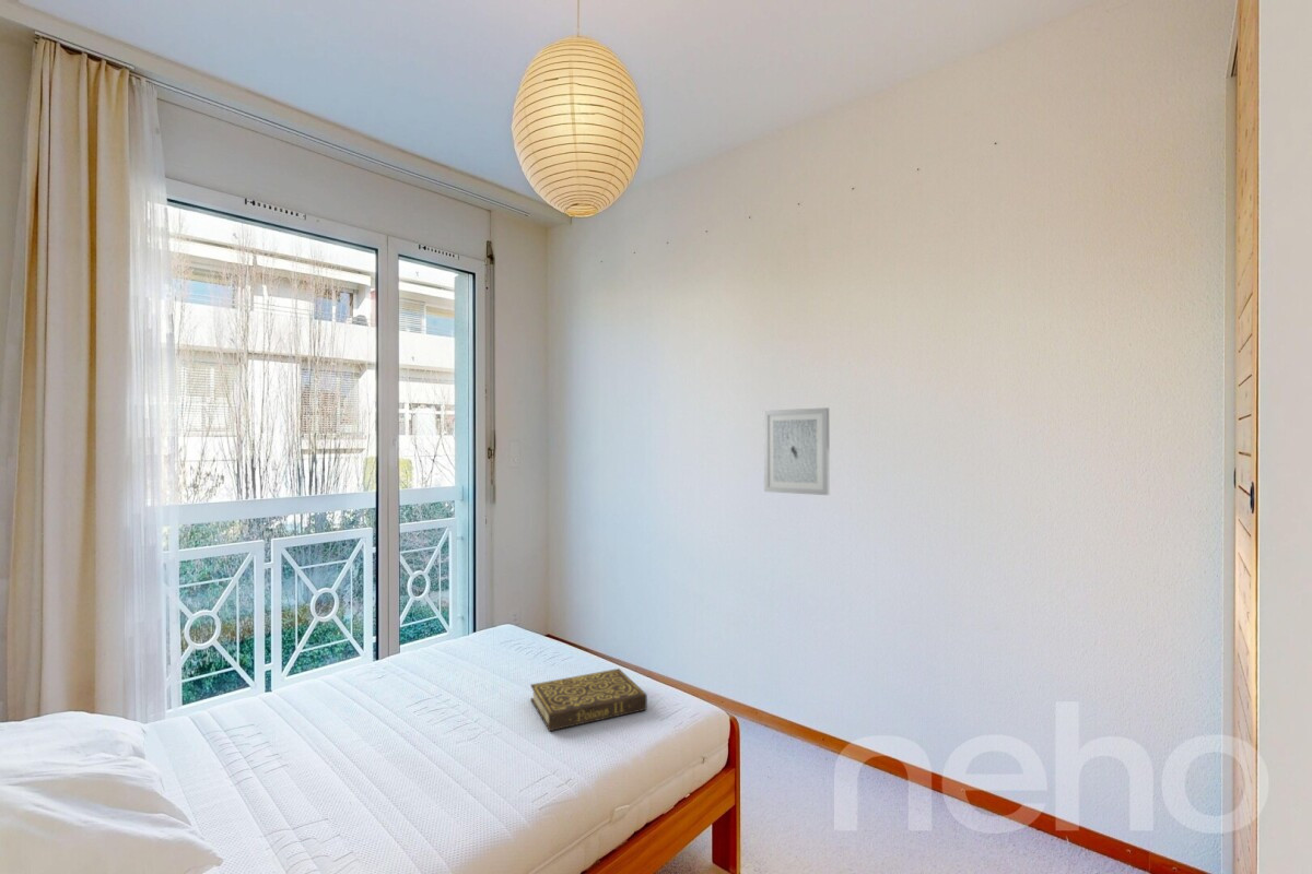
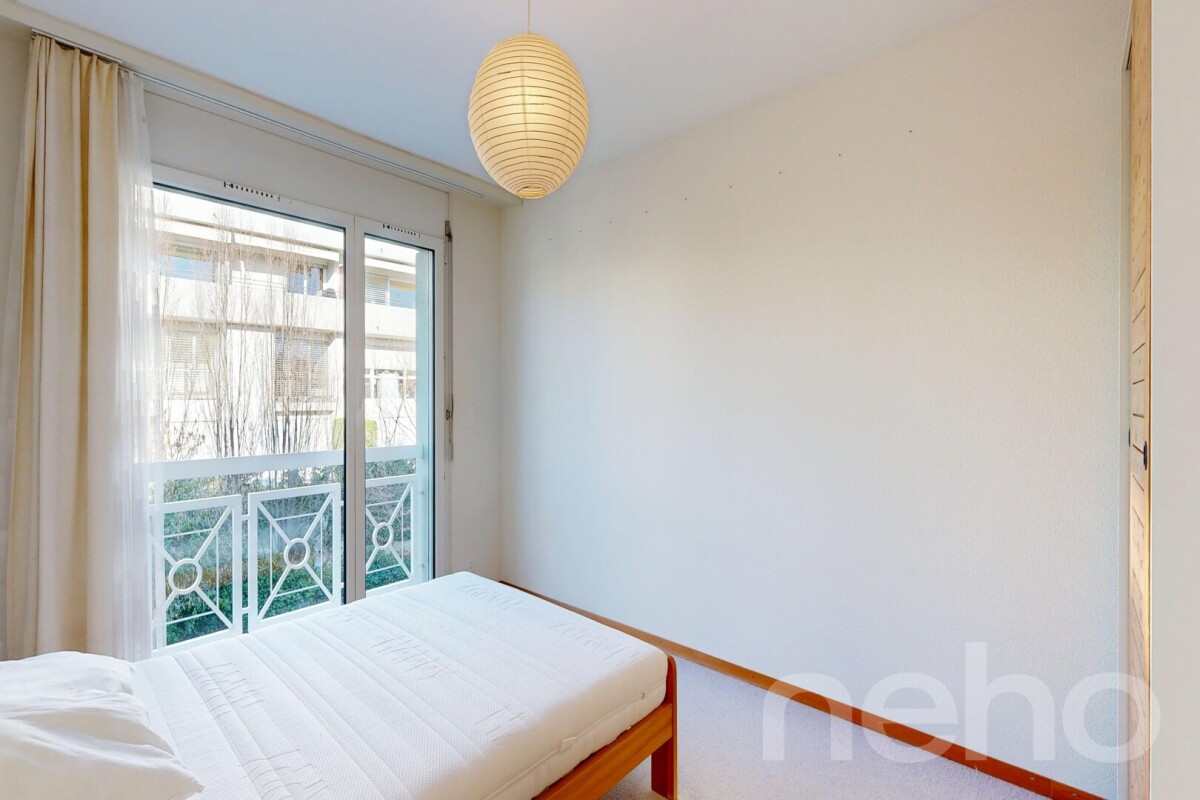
- book [529,668,648,732]
- wall art [763,406,831,496]
